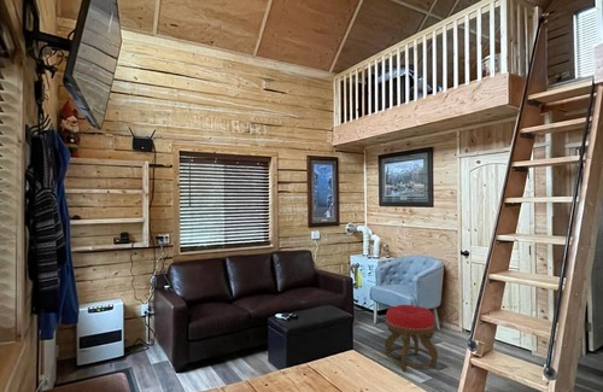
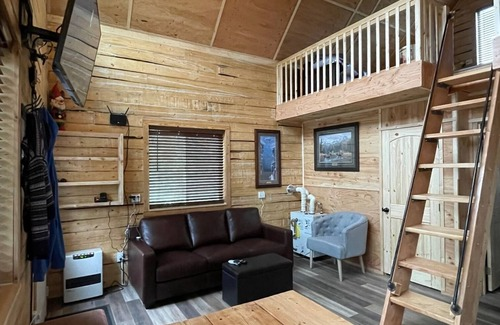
- stool [384,304,439,373]
